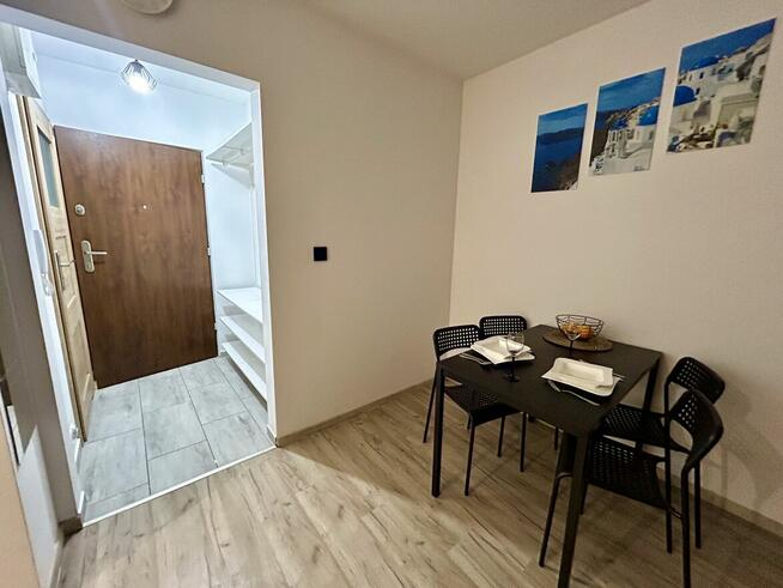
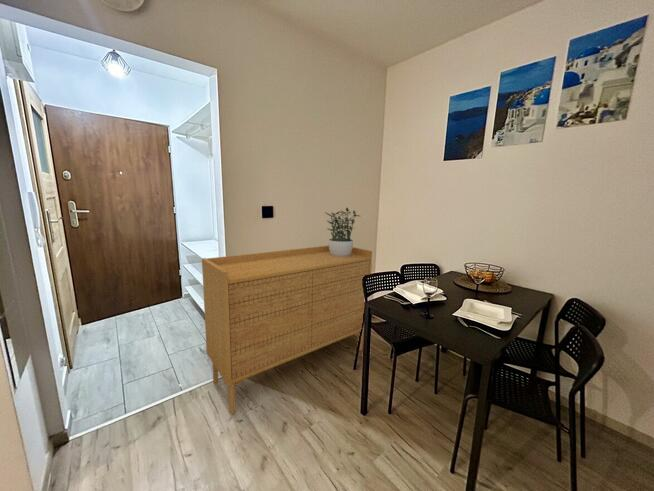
+ potted plant [324,207,360,257]
+ sideboard [201,245,373,415]
